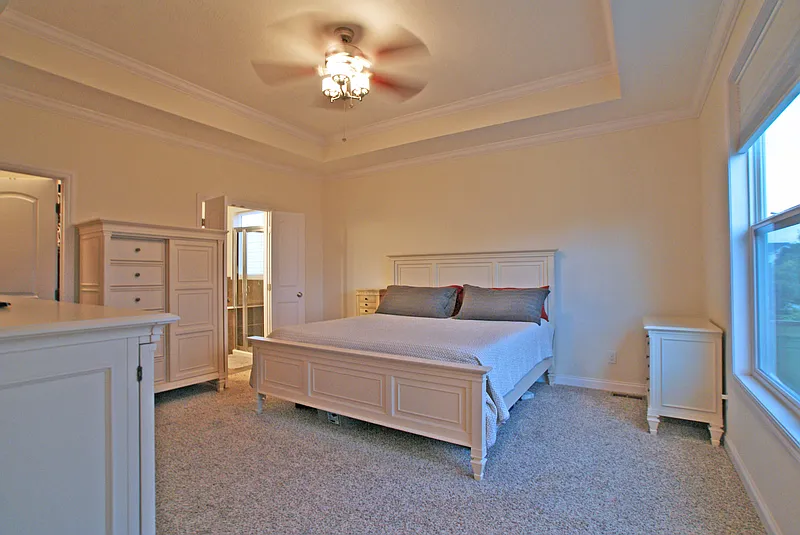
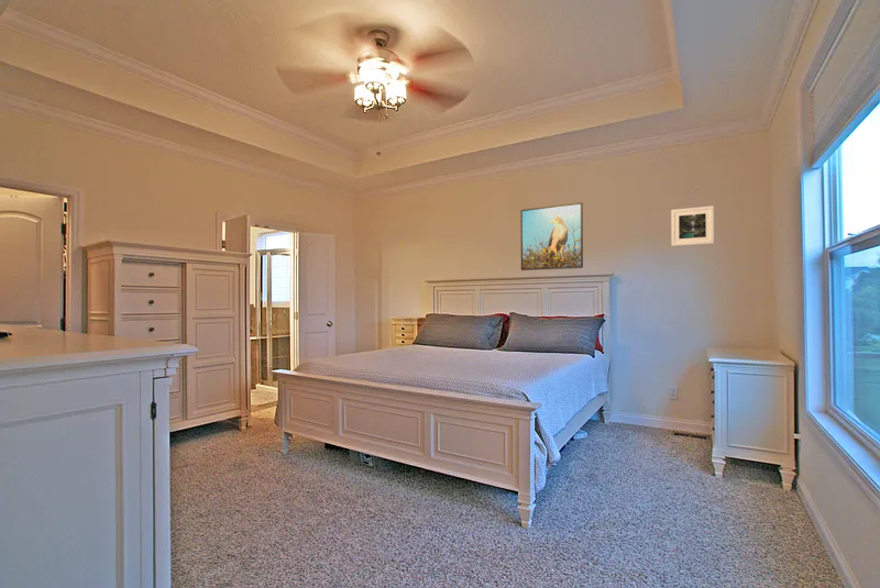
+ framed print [519,201,584,271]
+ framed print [670,204,715,247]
